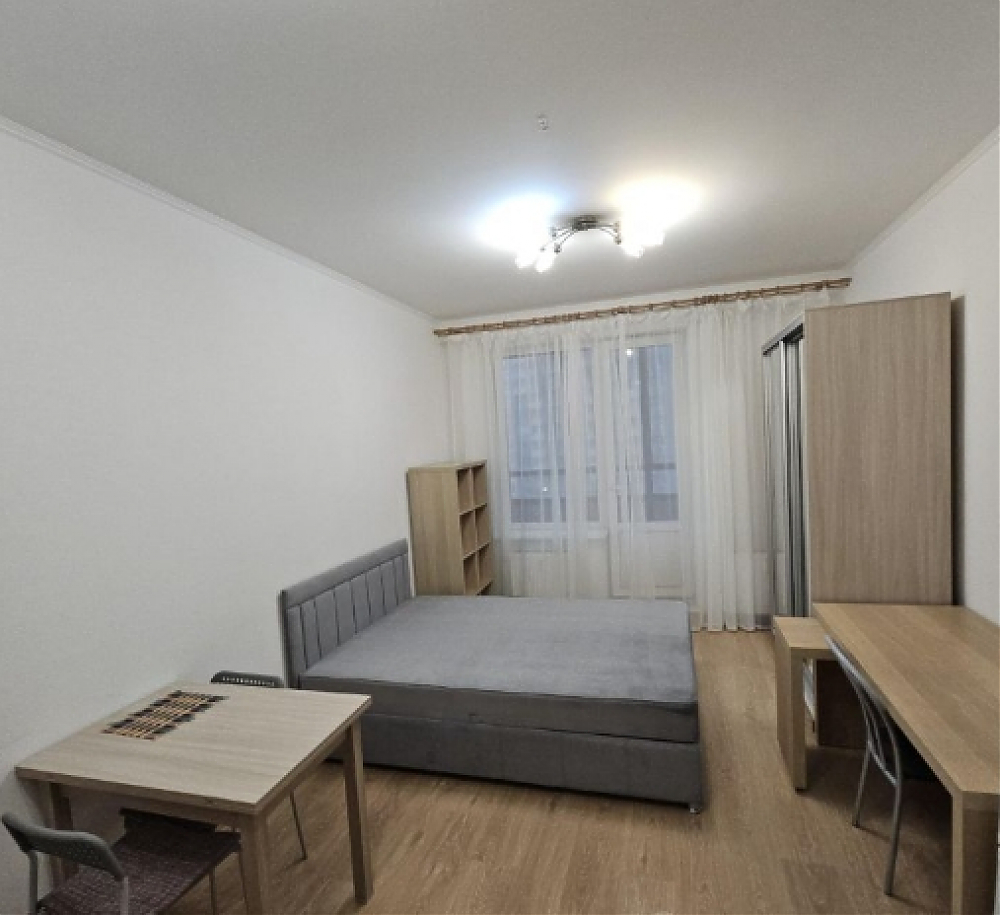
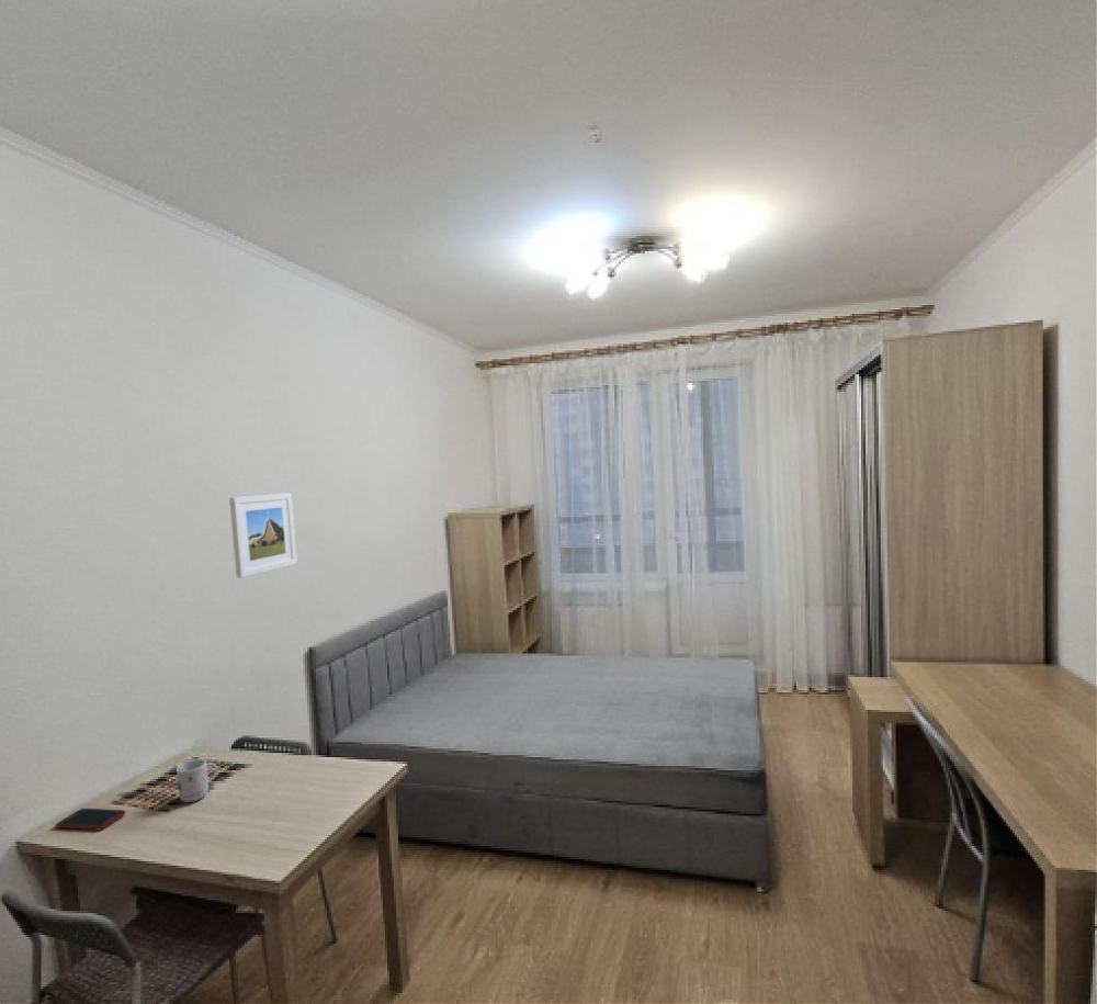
+ mug [173,757,218,803]
+ cell phone [55,808,127,831]
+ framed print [228,492,298,579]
